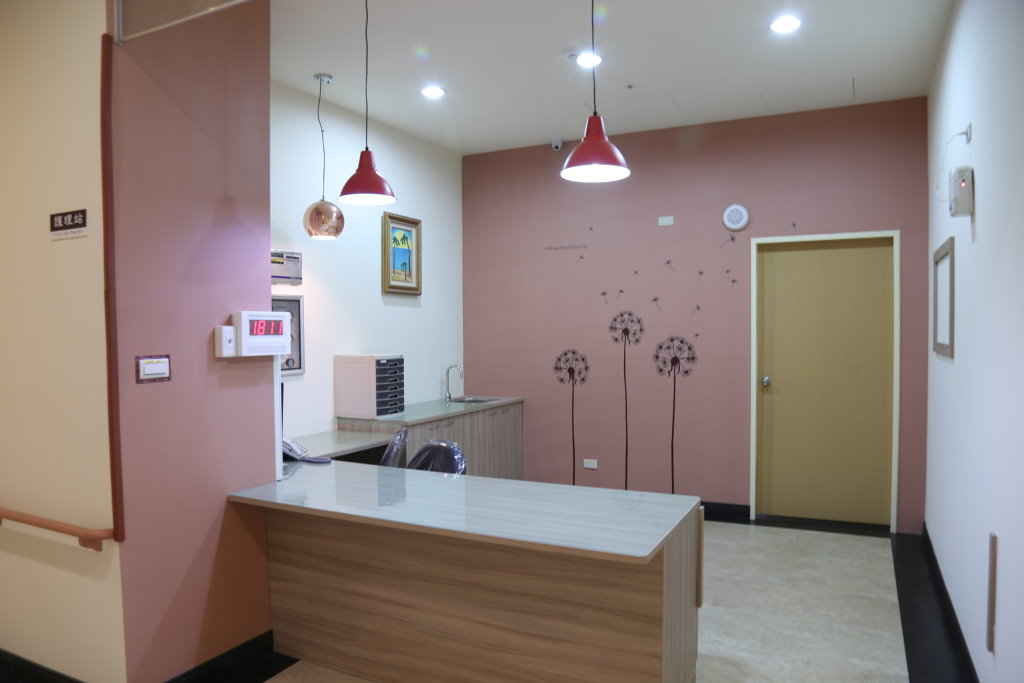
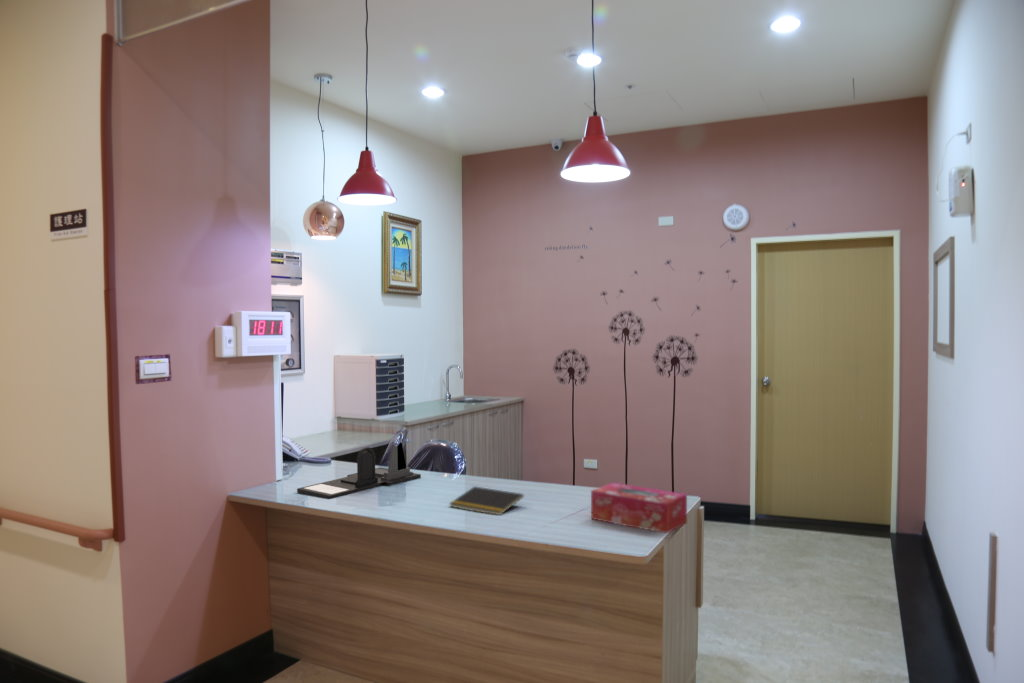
+ tissue box [590,482,688,534]
+ desk organizer [296,441,422,500]
+ notepad [448,485,525,516]
